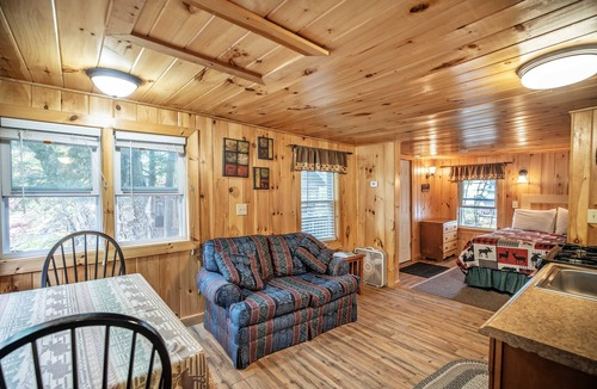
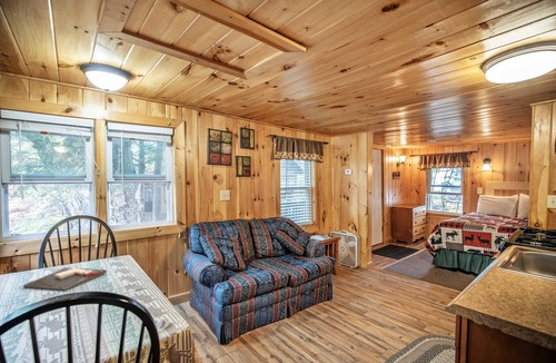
+ board game [22,266,108,292]
